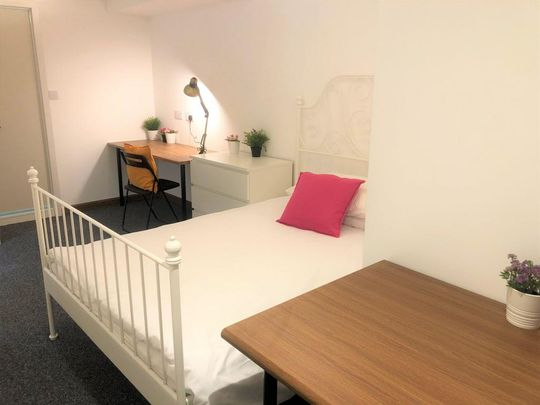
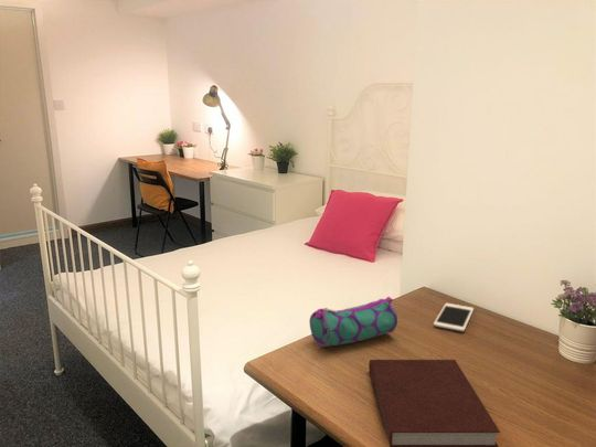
+ notebook [368,359,501,447]
+ cell phone [433,302,475,332]
+ pencil case [308,296,398,348]
